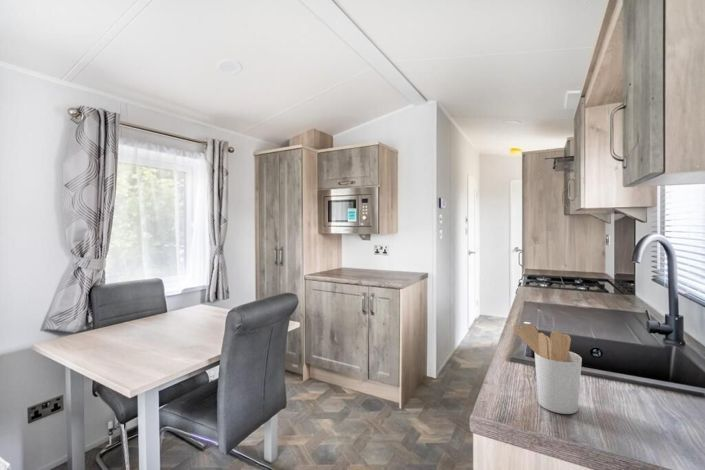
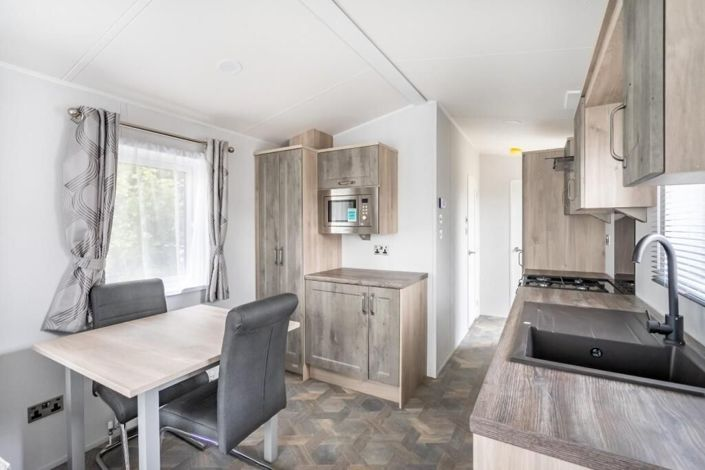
- utensil holder [512,323,583,415]
